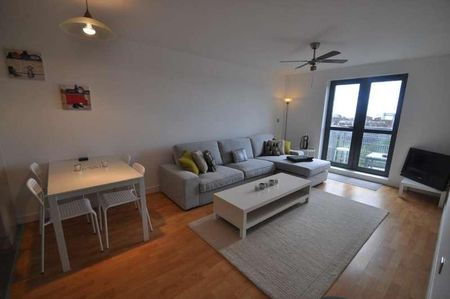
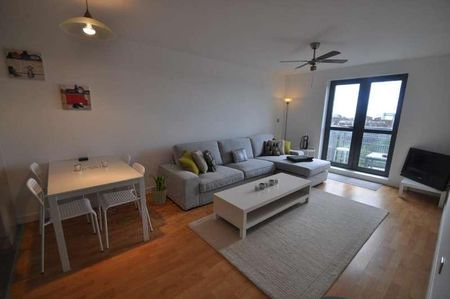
+ potted plant [149,173,168,206]
